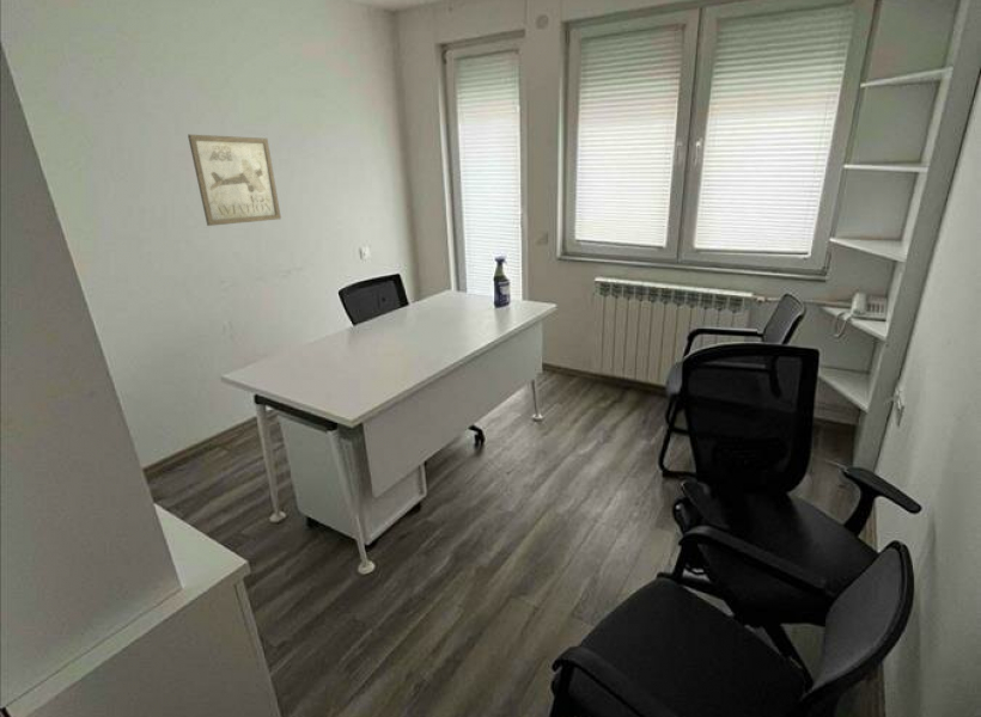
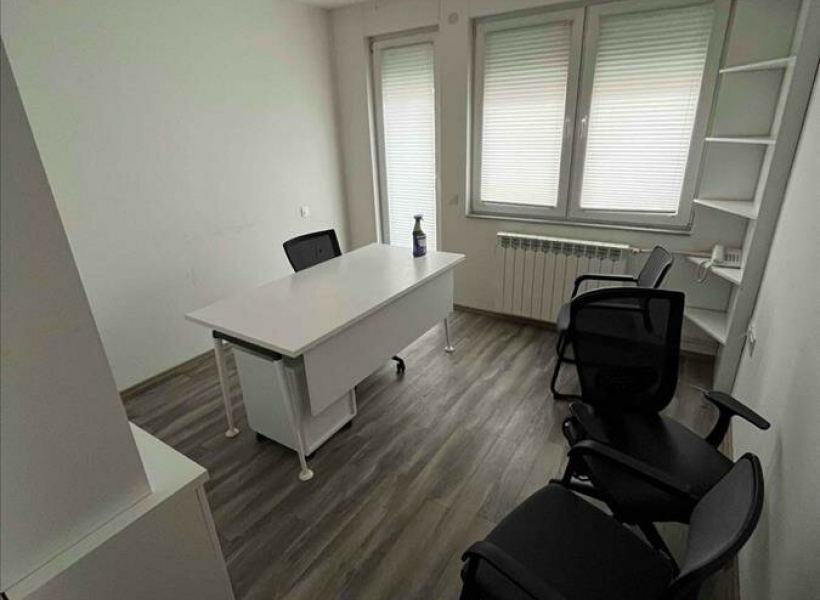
- wall art [187,134,282,227]
